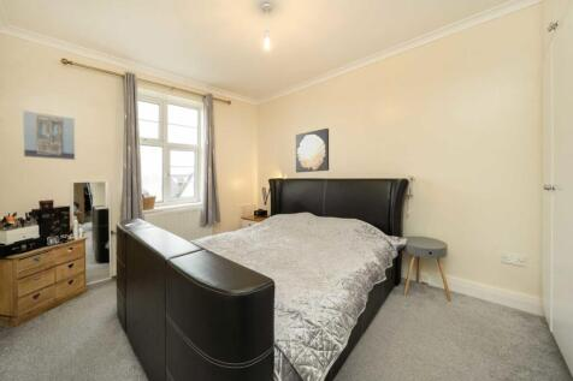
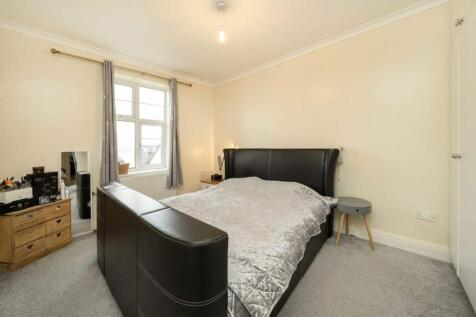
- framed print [22,109,76,161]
- wall art [295,127,330,173]
